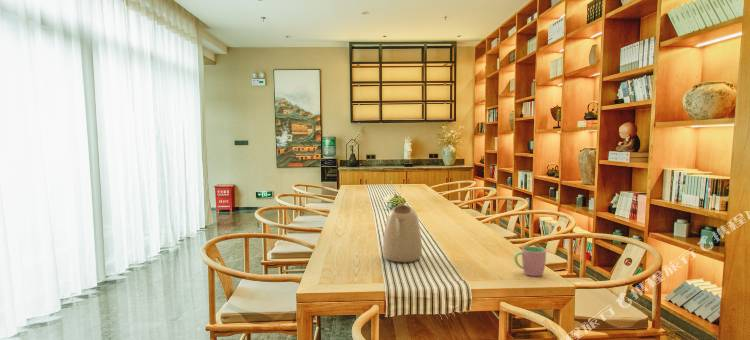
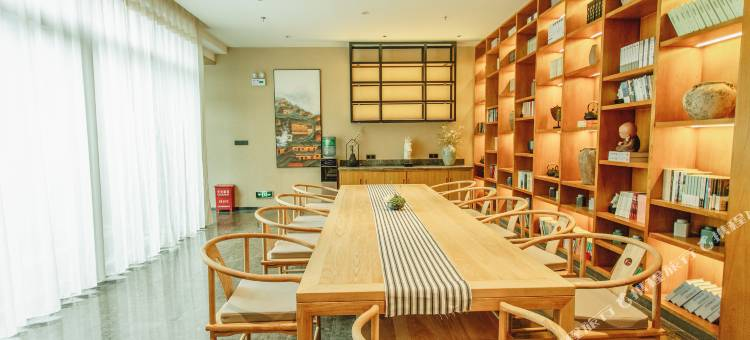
- kettle [382,204,423,263]
- cup [513,245,547,277]
